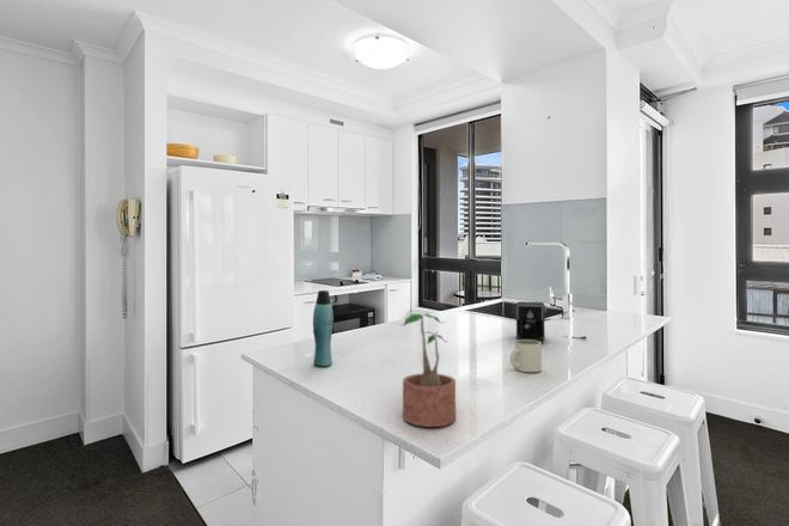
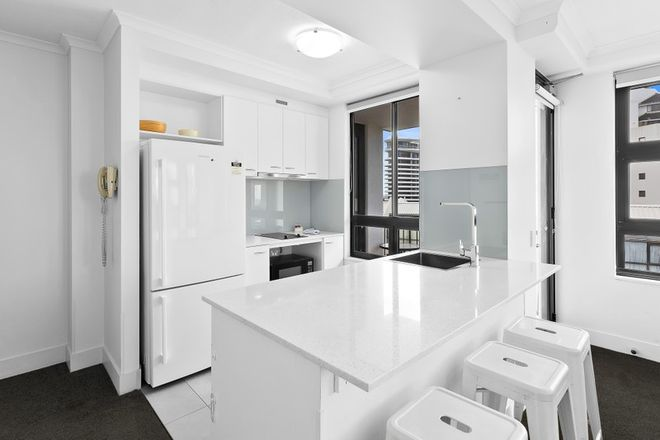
- potted plant [398,312,457,428]
- bottle [312,289,335,367]
- coffee maker [514,300,588,345]
- mug [509,340,543,373]
